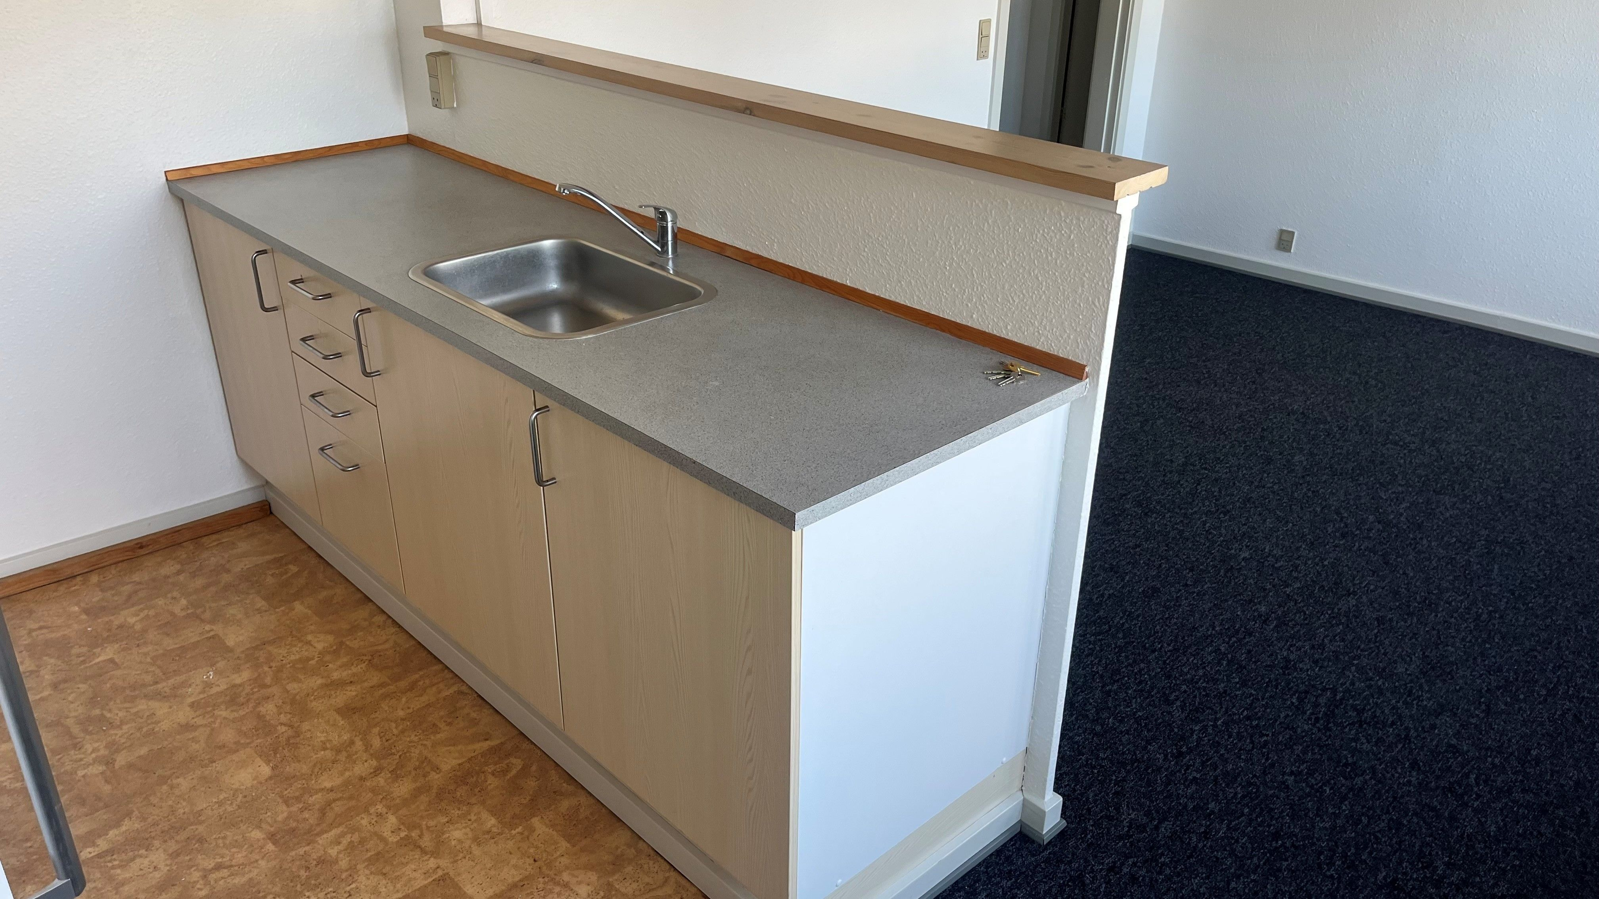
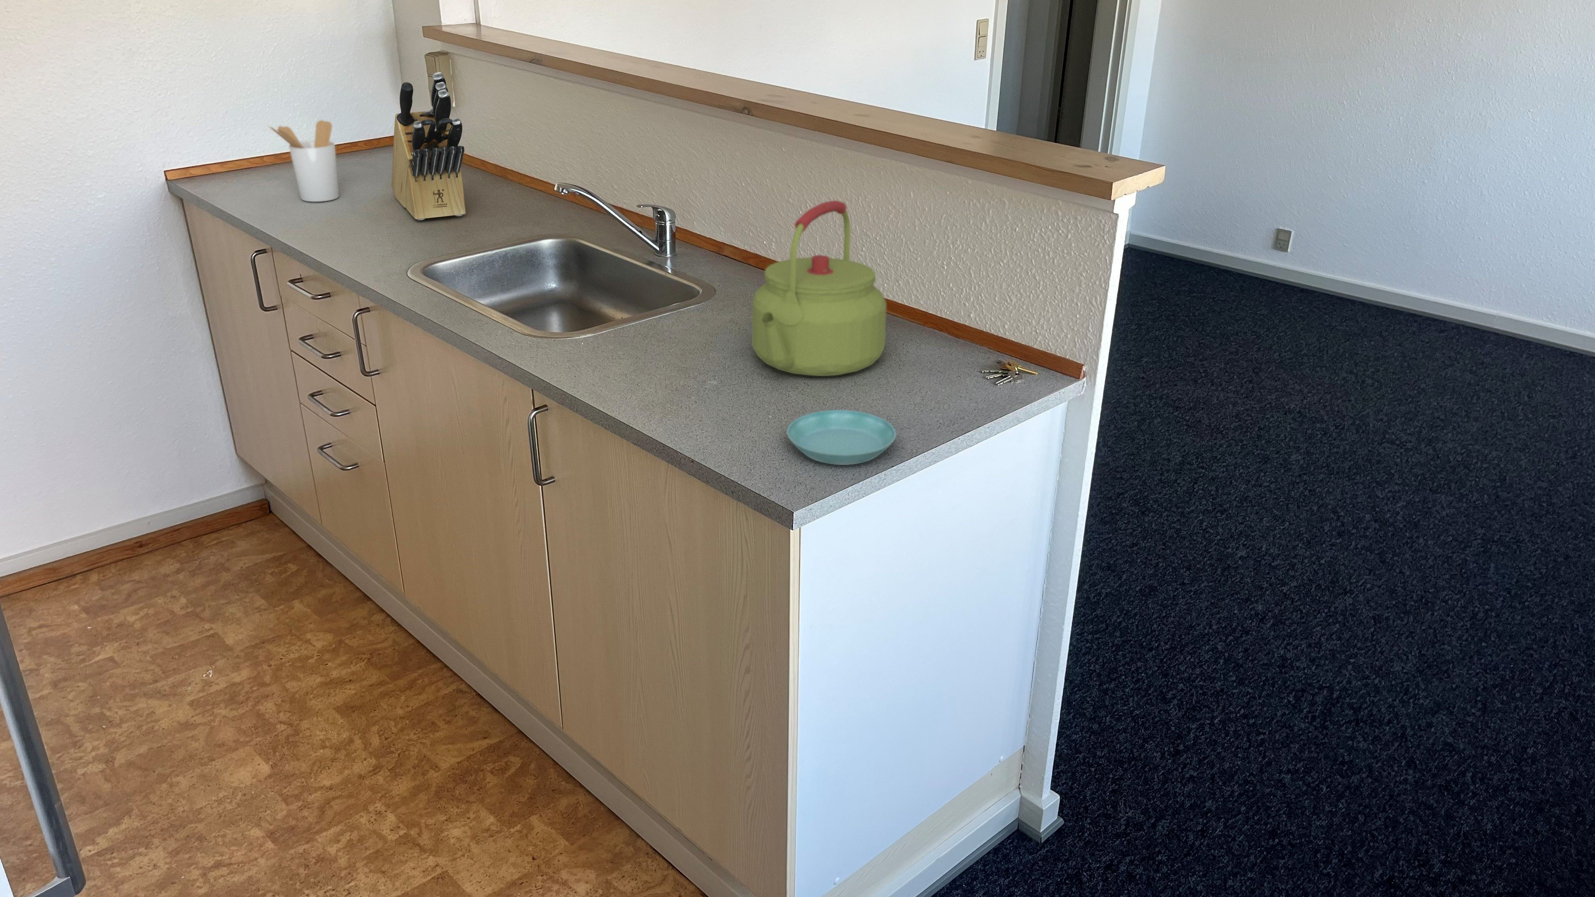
+ utensil holder [267,119,340,203]
+ knife block [391,71,466,221]
+ kettle [751,200,887,377]
+ saucer [787,410,897,465]
